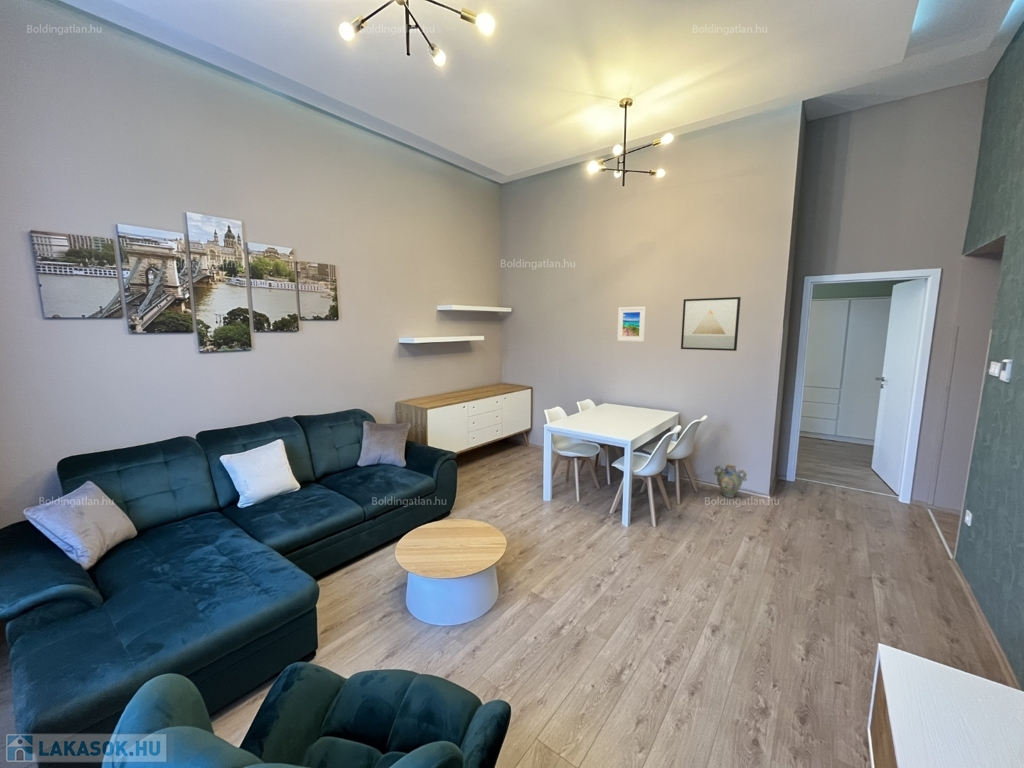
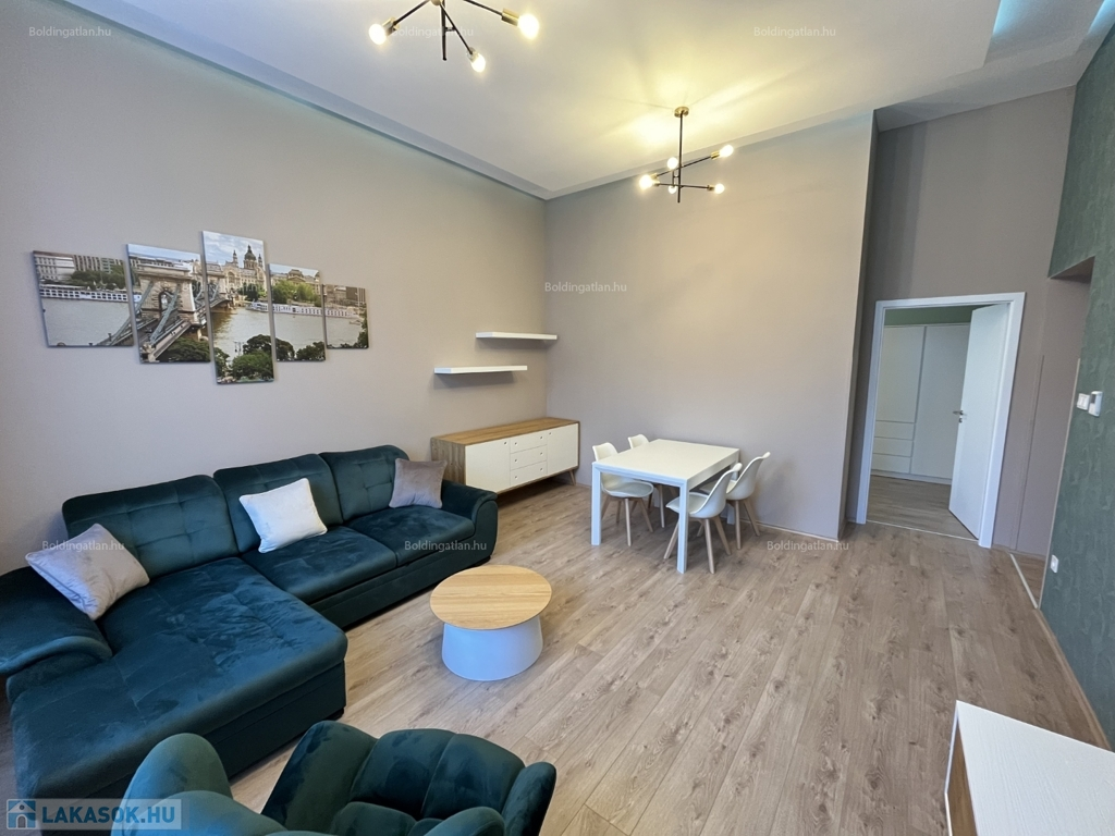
- wall art [680,296,742,352]
- ceramic jug [713,463,748,499]
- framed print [616,306,647,343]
